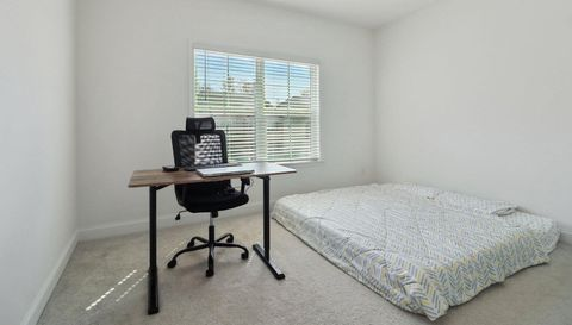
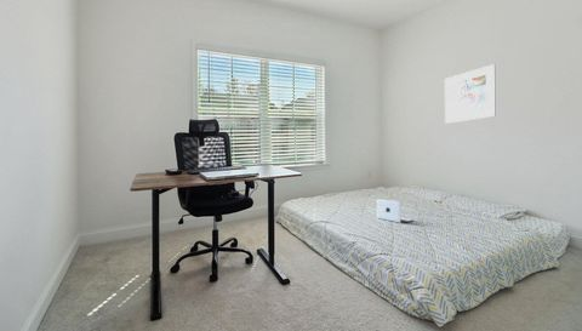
+ laptop [376,198,413,224]
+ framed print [444,63,497,125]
